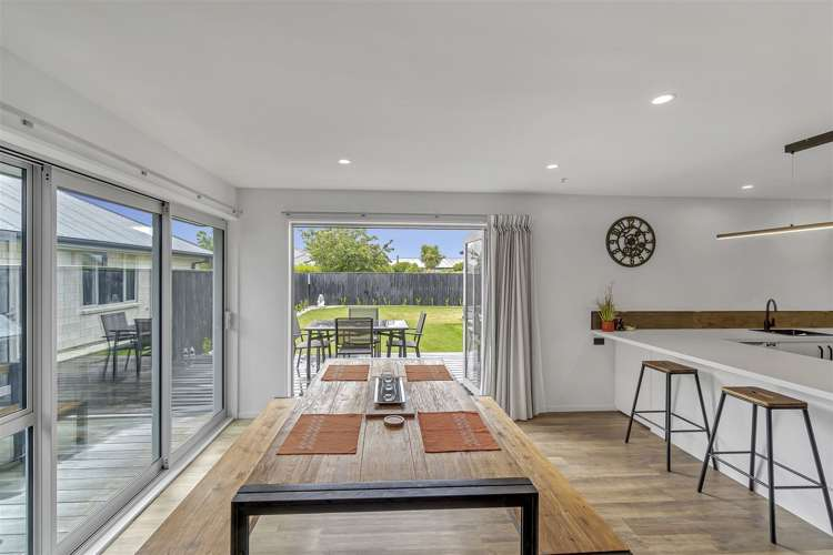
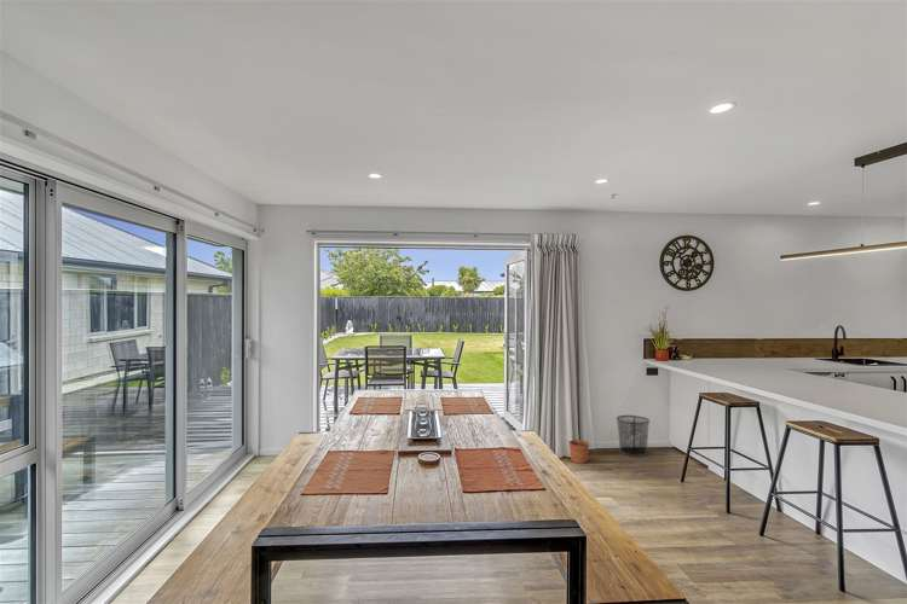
+ waste bin [616,414,651,458]
+ plant pot [568,435,590,465]
